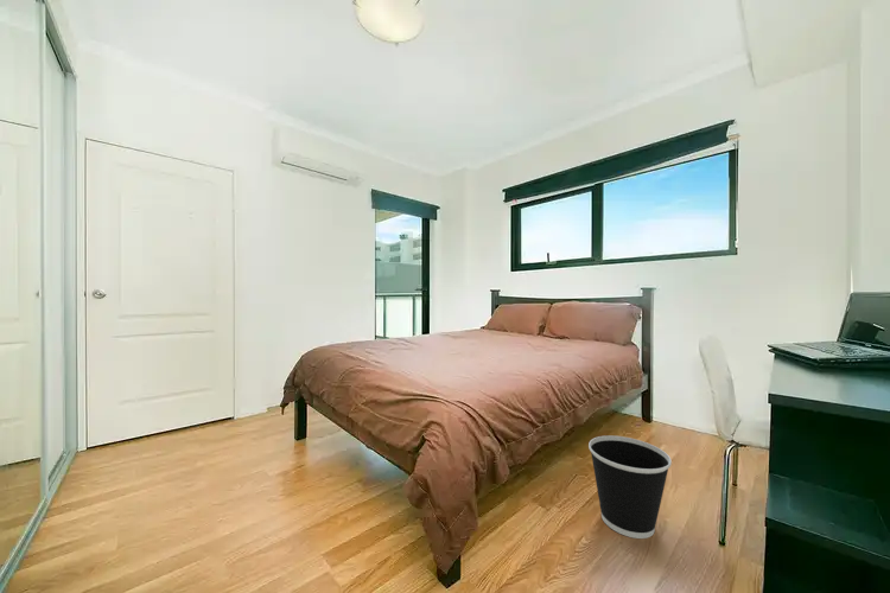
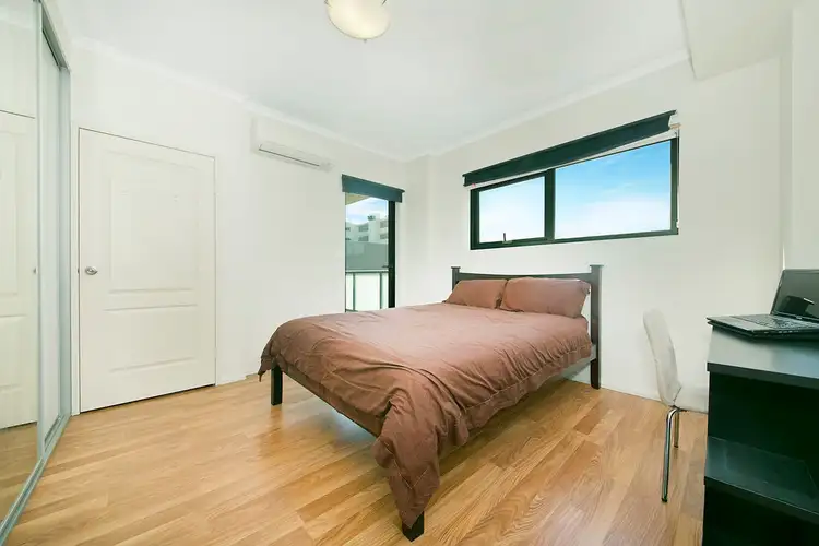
- wastebasket [587,435,673,540]
